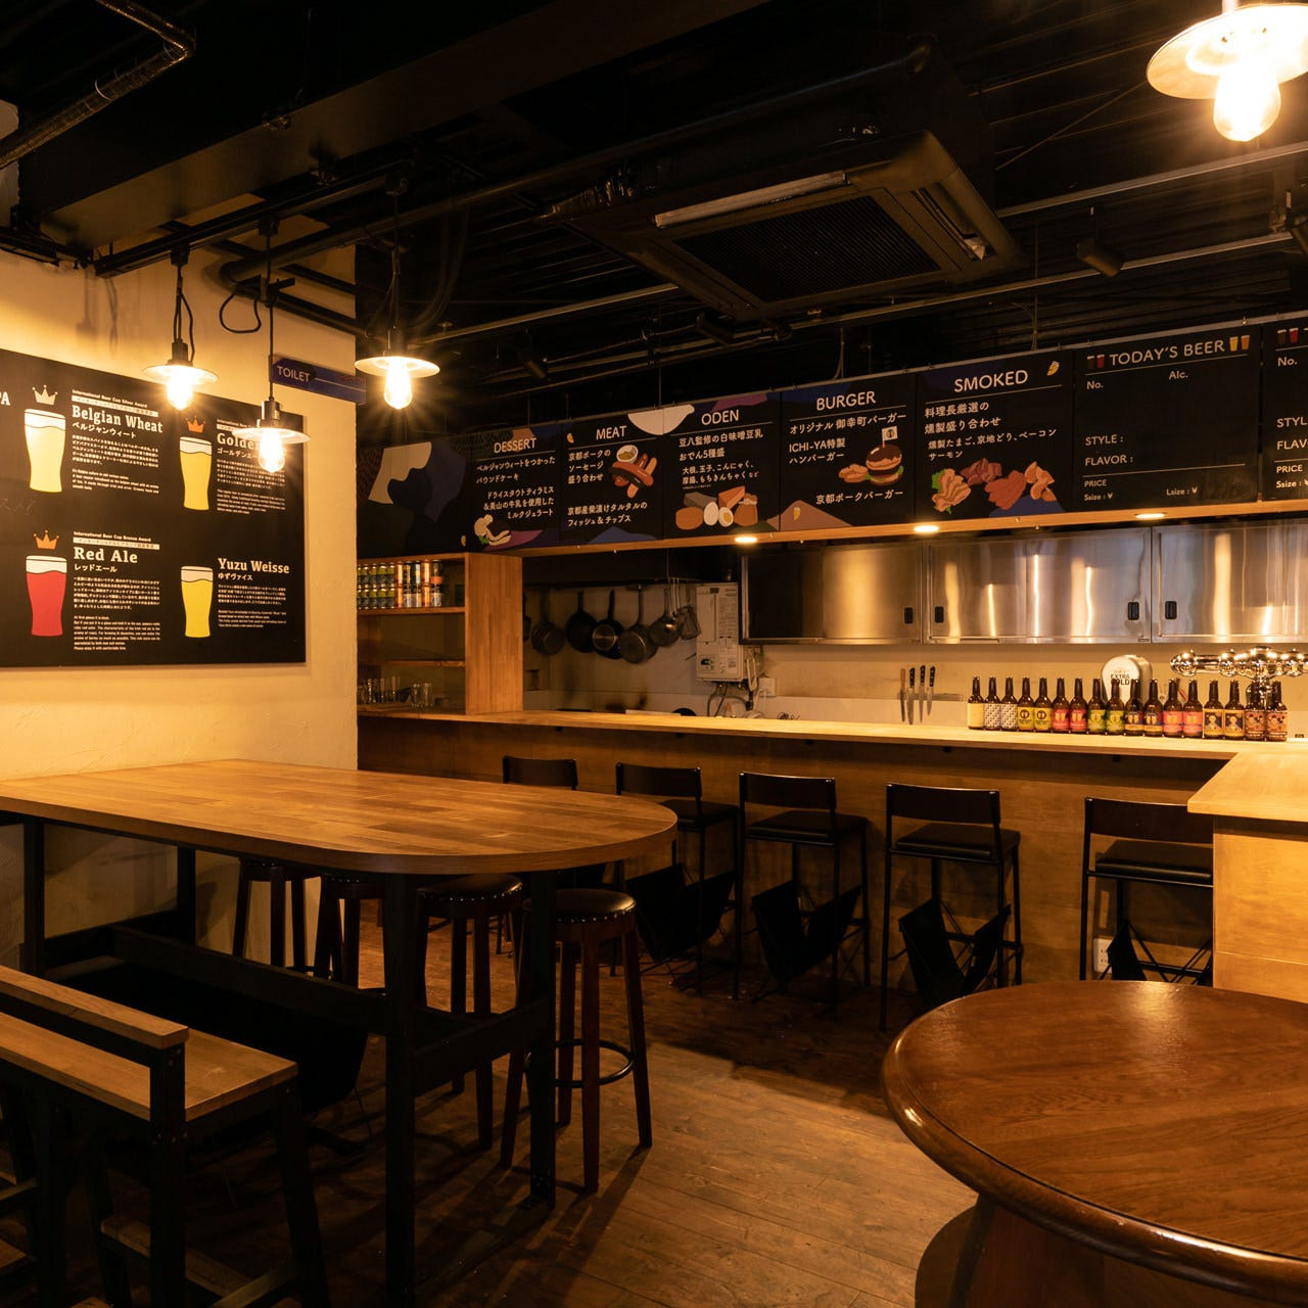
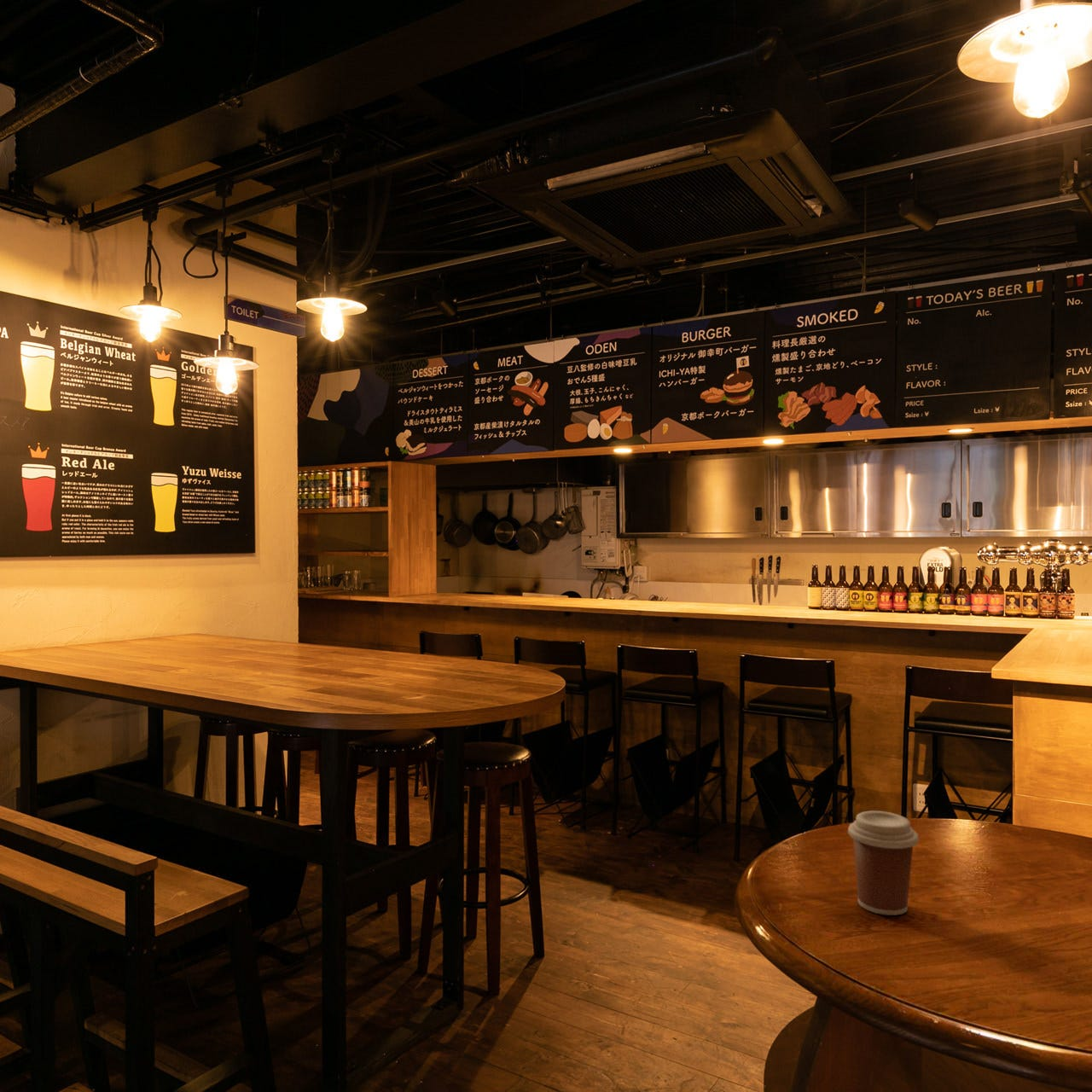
+ coffee cup [847,810,920,916]
